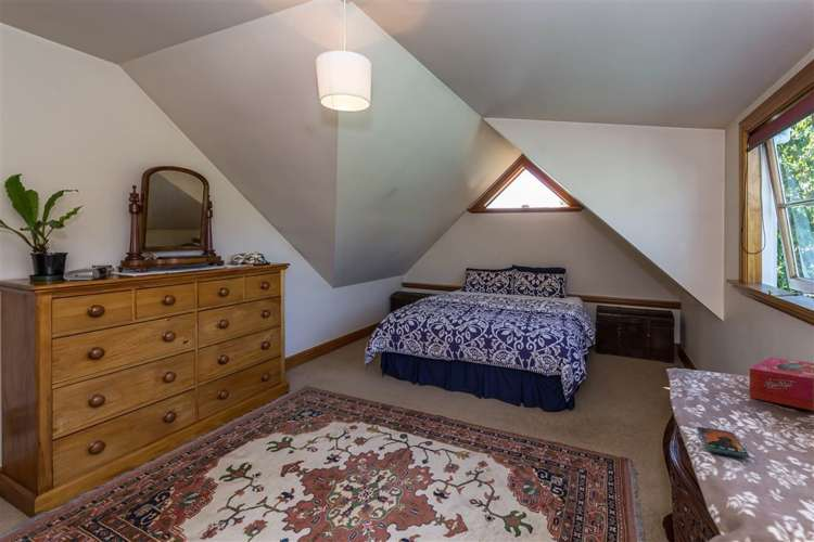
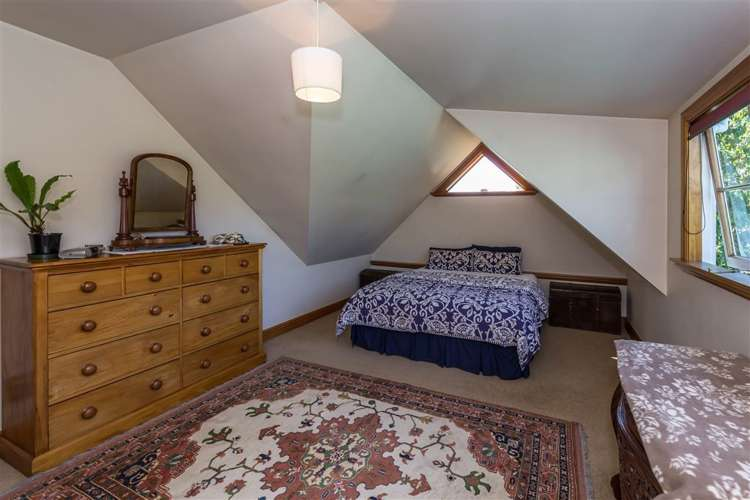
- tissue box [749,357,814,412]
- smartphone [696,426,751,459]
